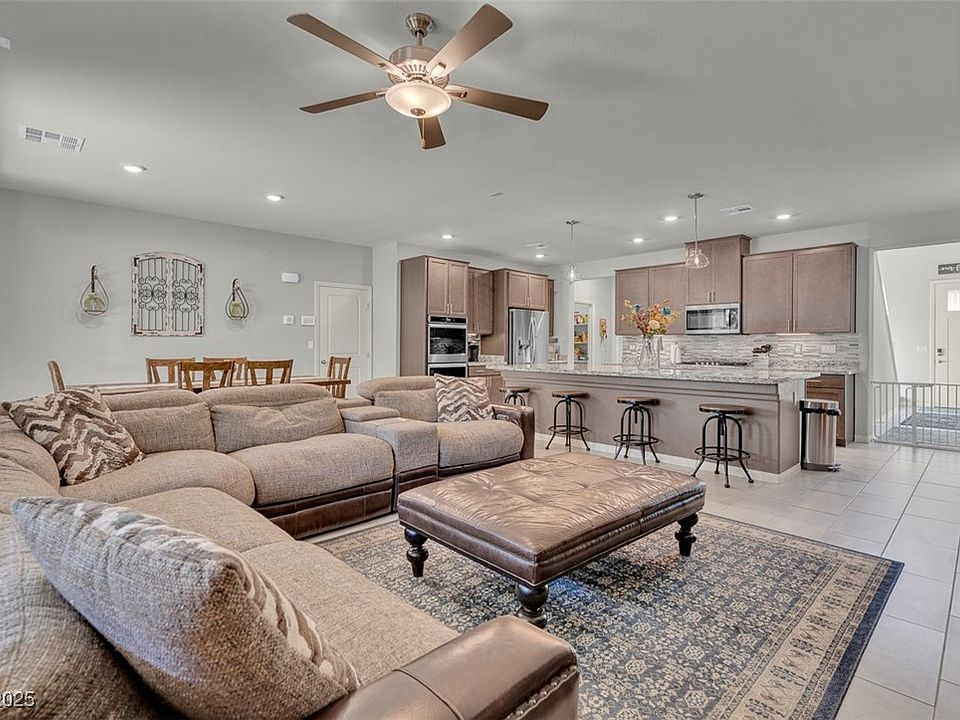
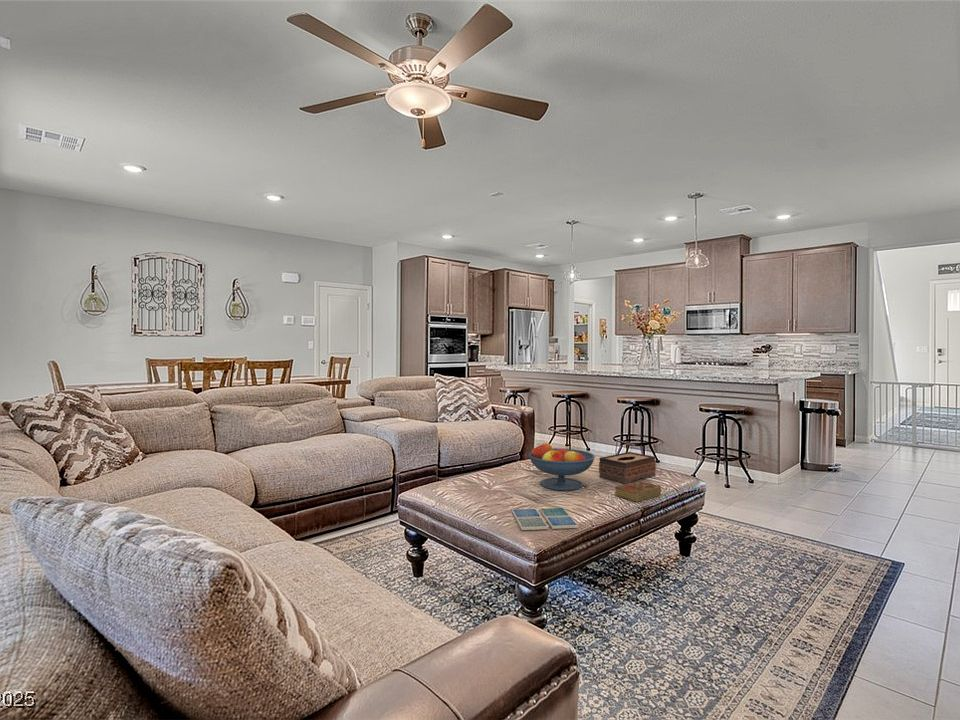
+ drink coaster [511,507,579,531]
+ tissue box [598,451,657,484]
+ book [614,479,662,503]
+ fruit bowl [528,442,596,491]
